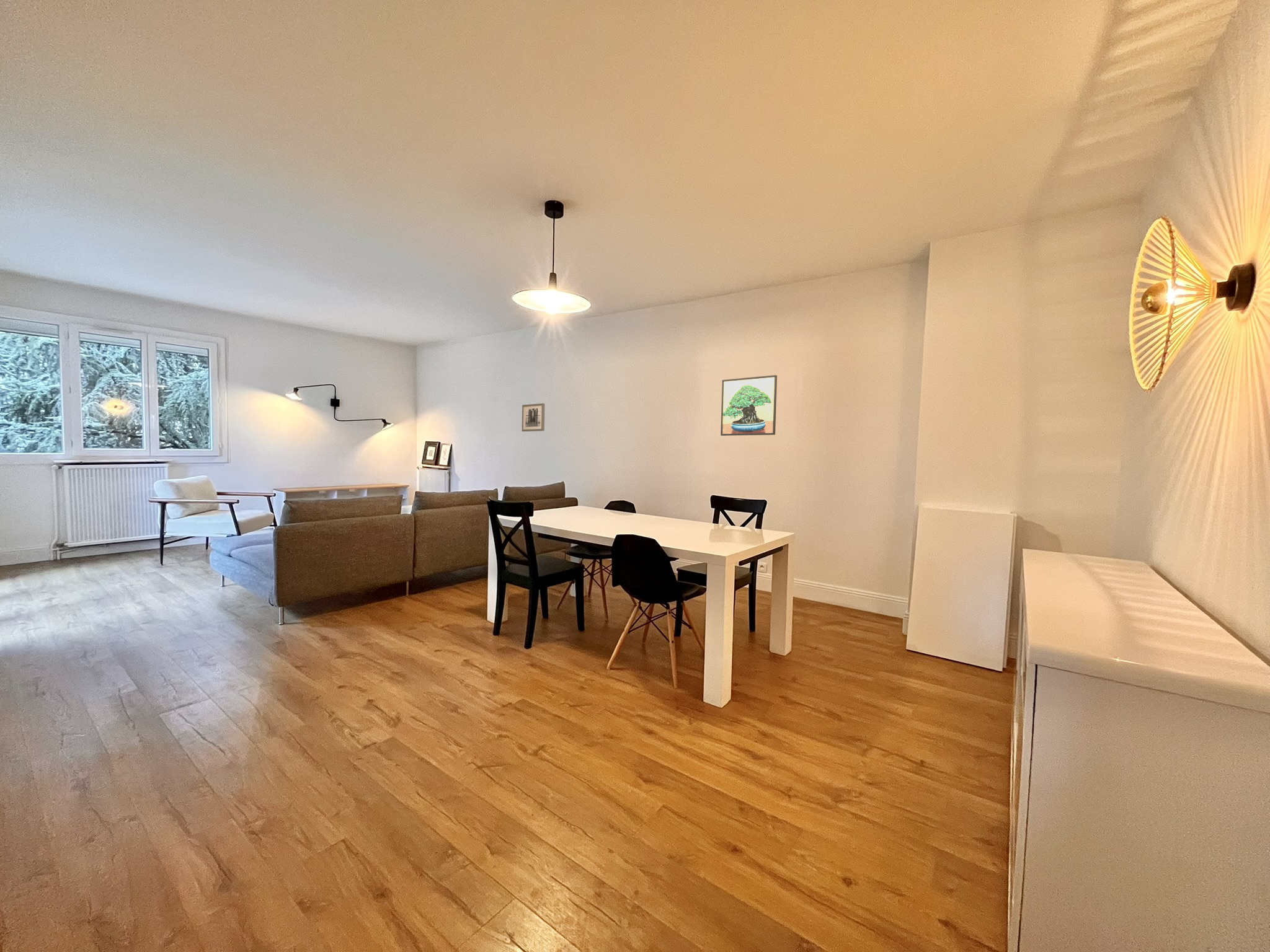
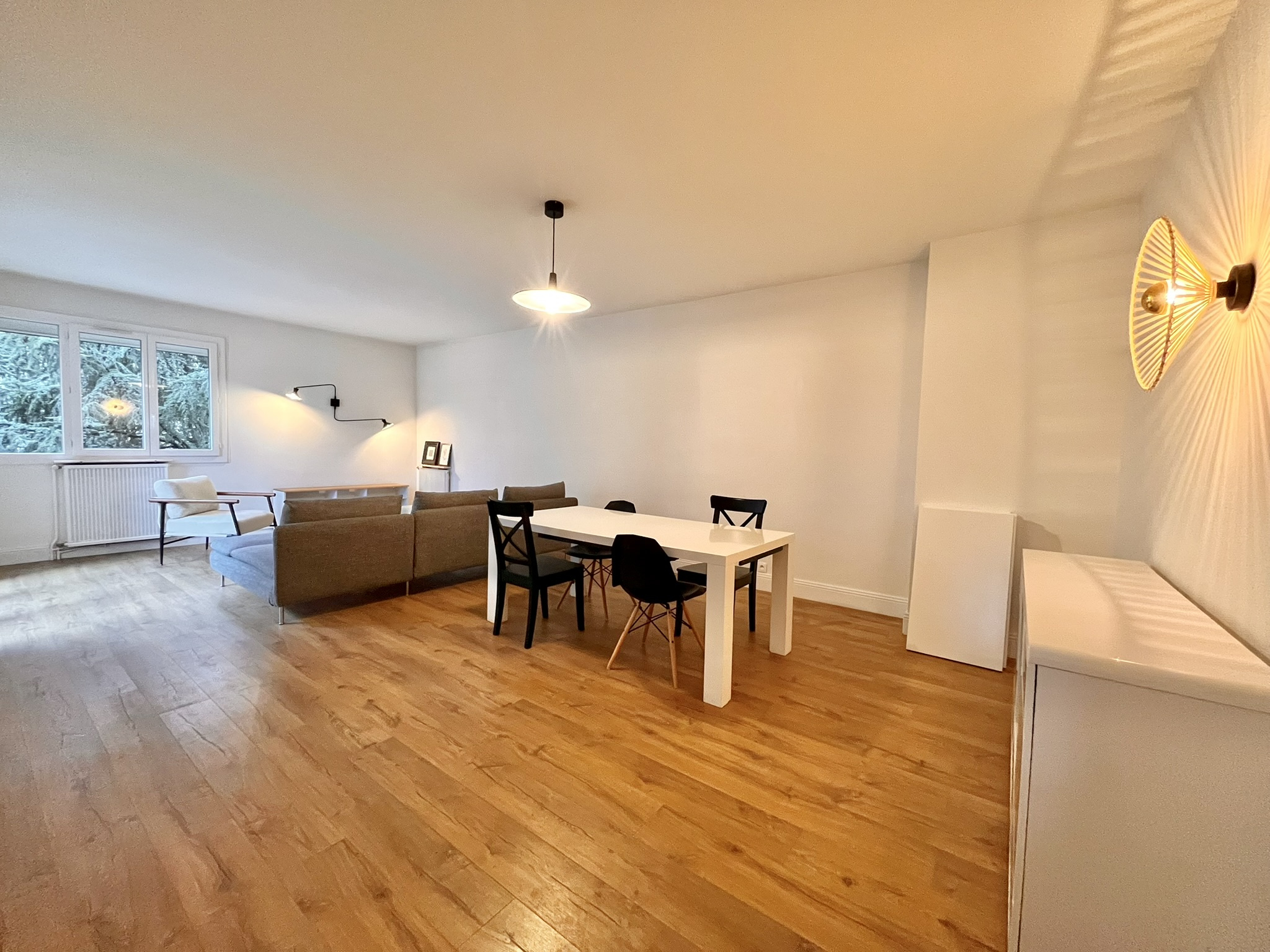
- wall art [522,403,545,432]
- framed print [720,374,778,436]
